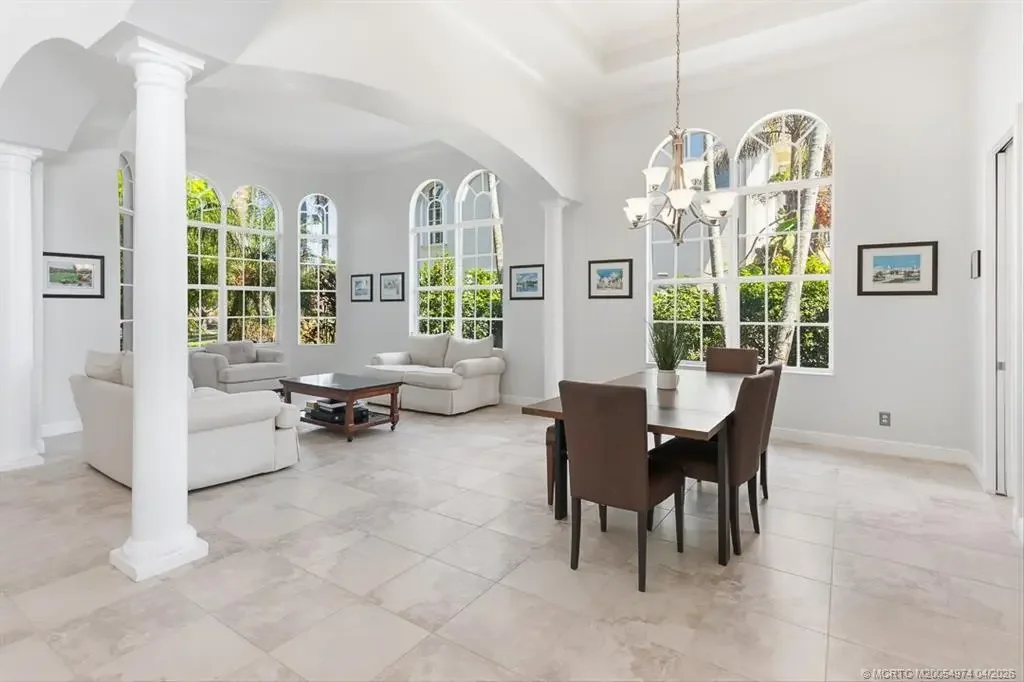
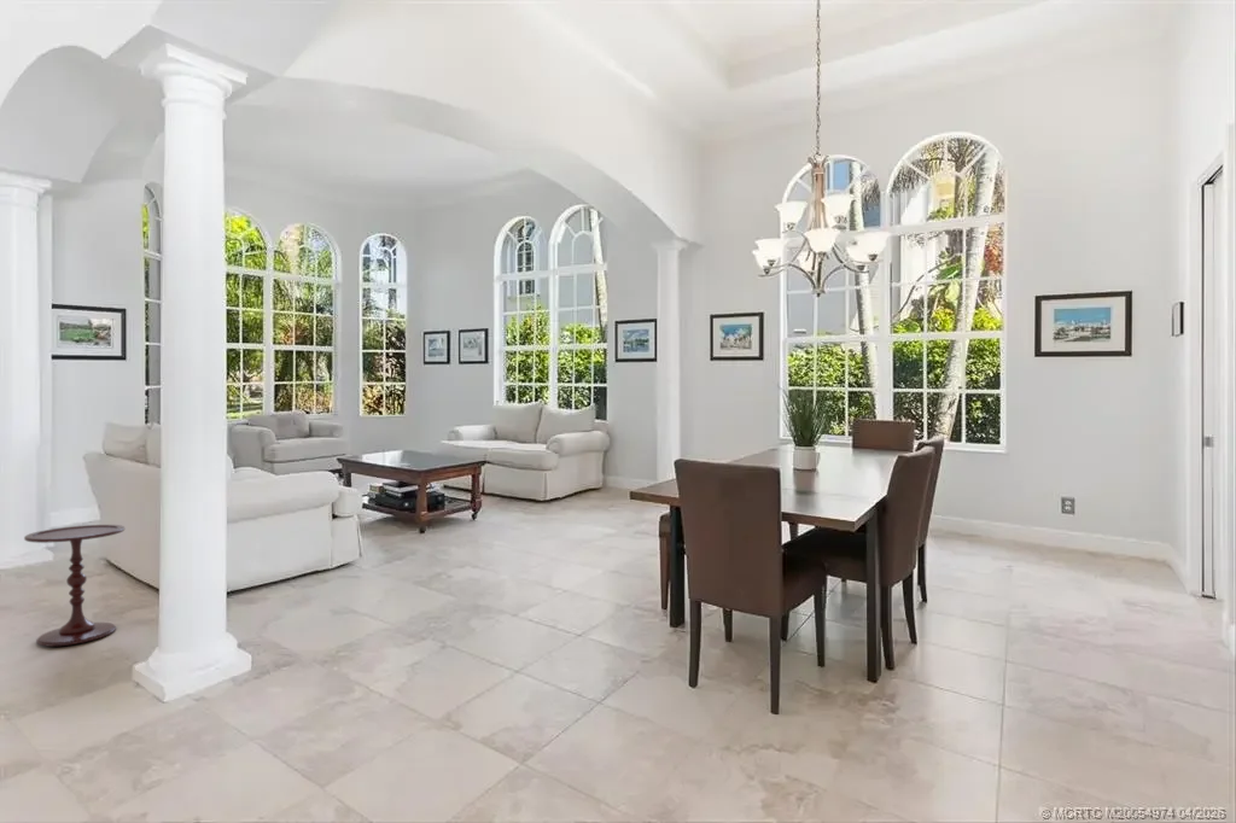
+ side table [23,524,126,648]
